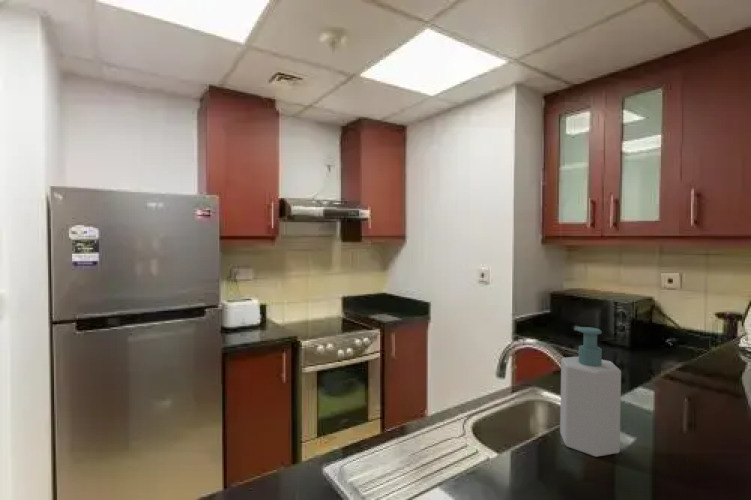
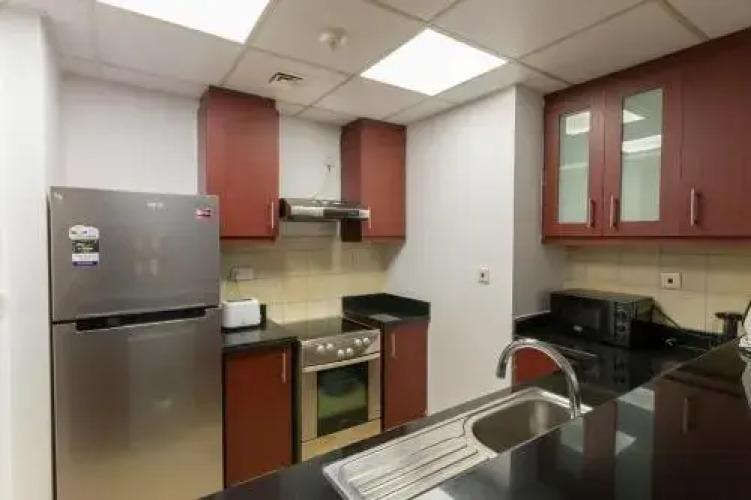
- soap bottle [559,326,622,458]
